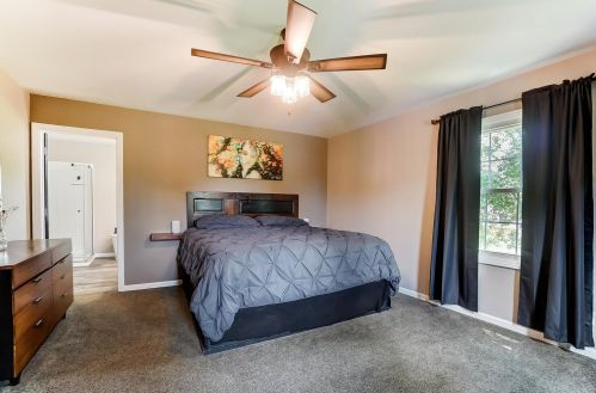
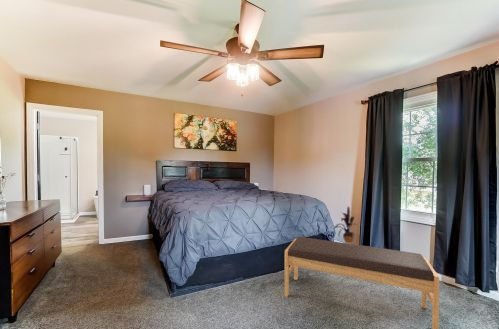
+ house plant [333,205,358,244]
+ bench [284,236,440,329]
